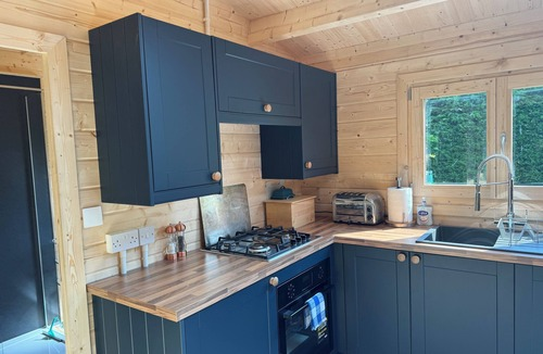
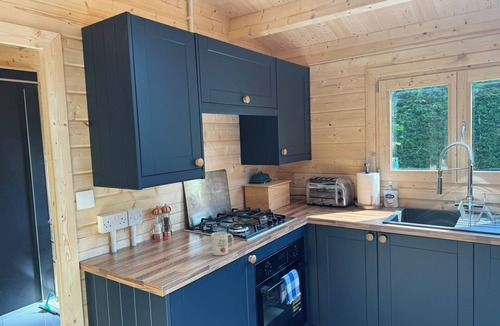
+ mug [210,231,235,256]
